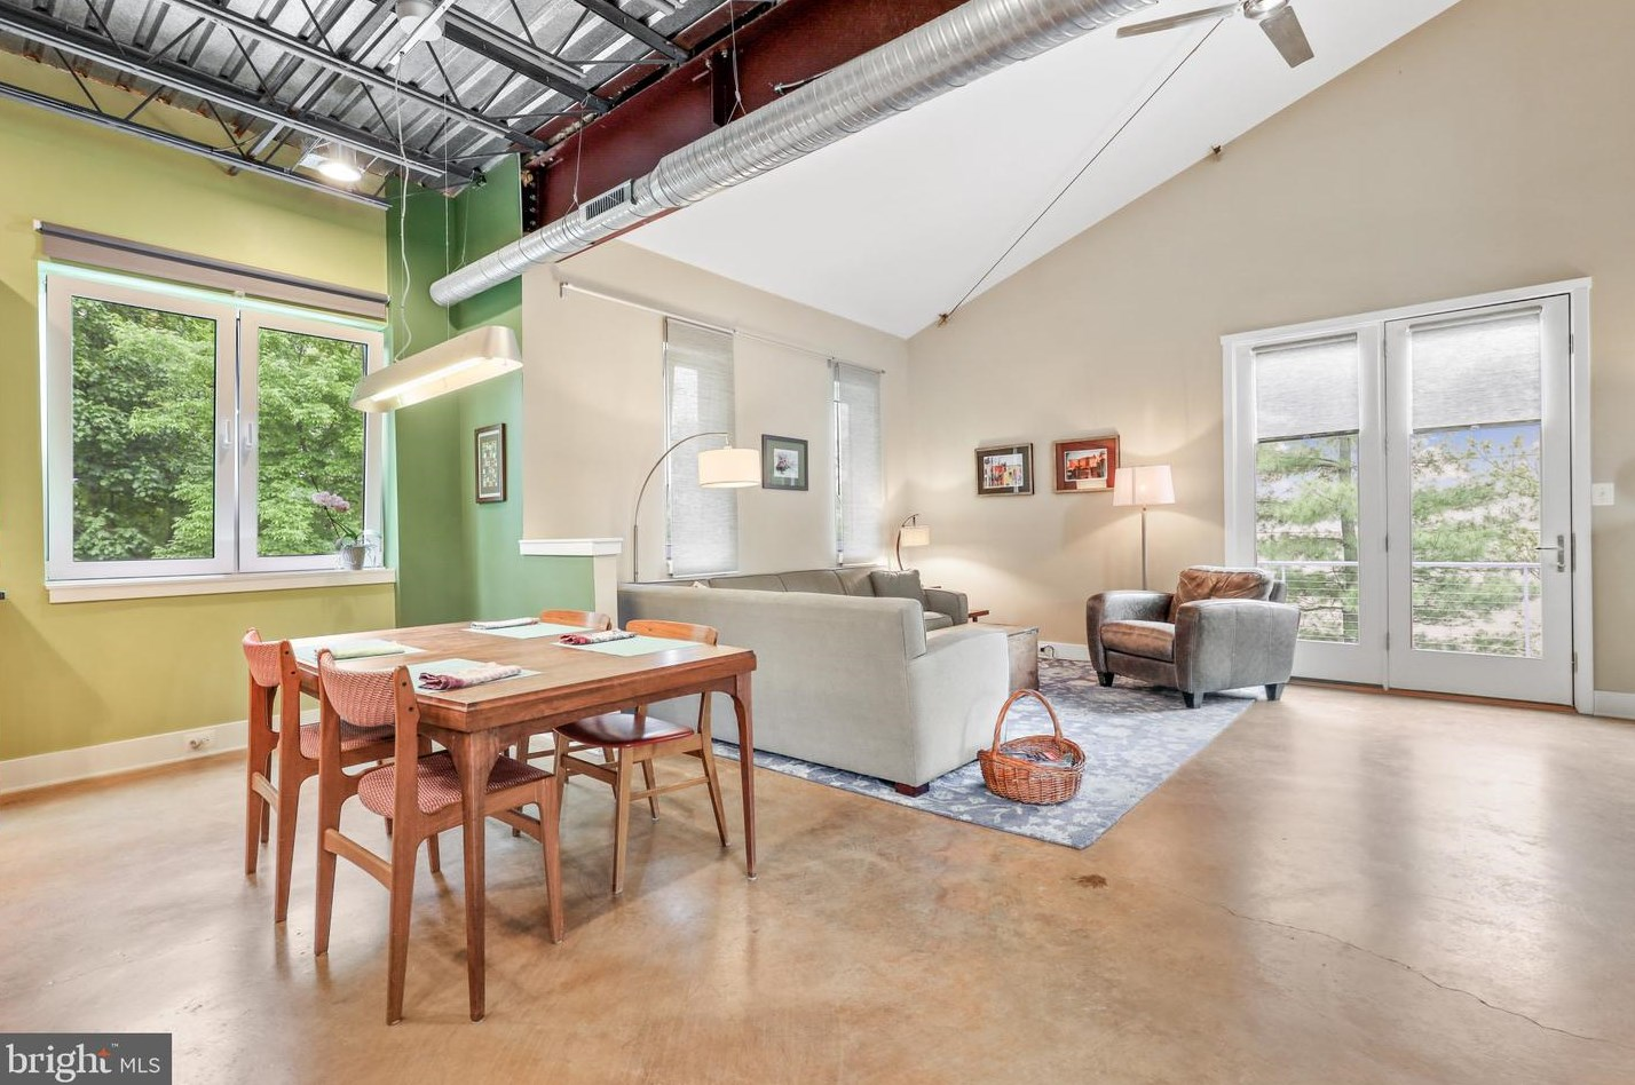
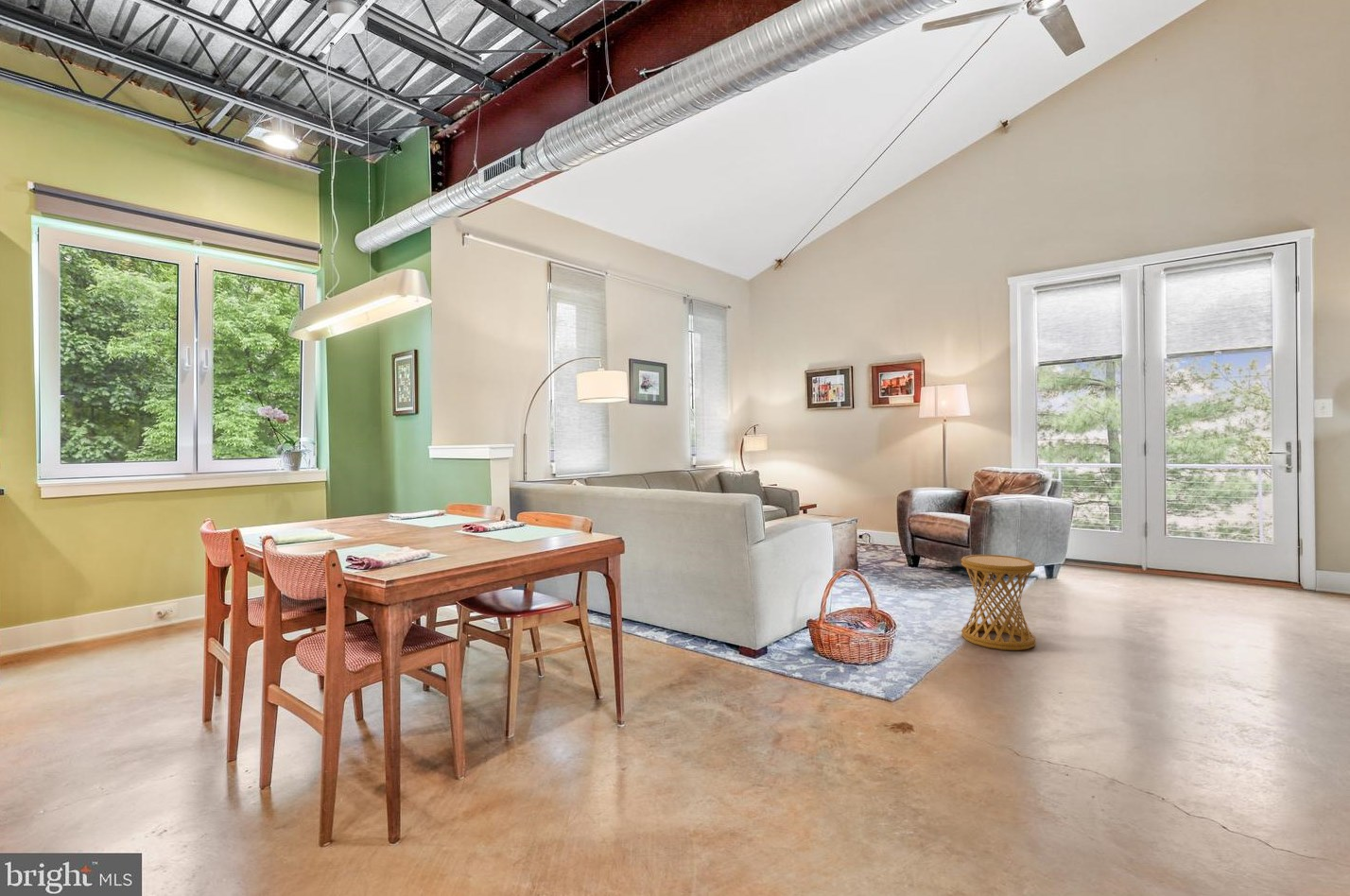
+ side table [961,554,1036,651]
